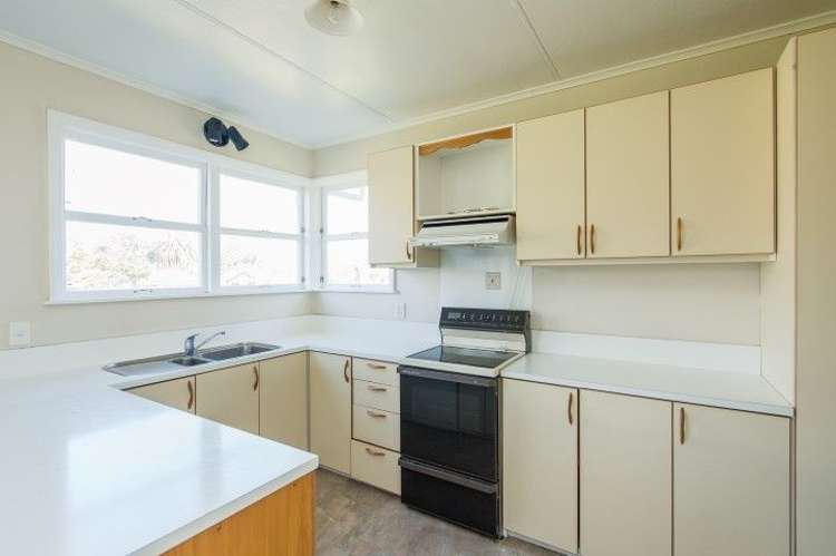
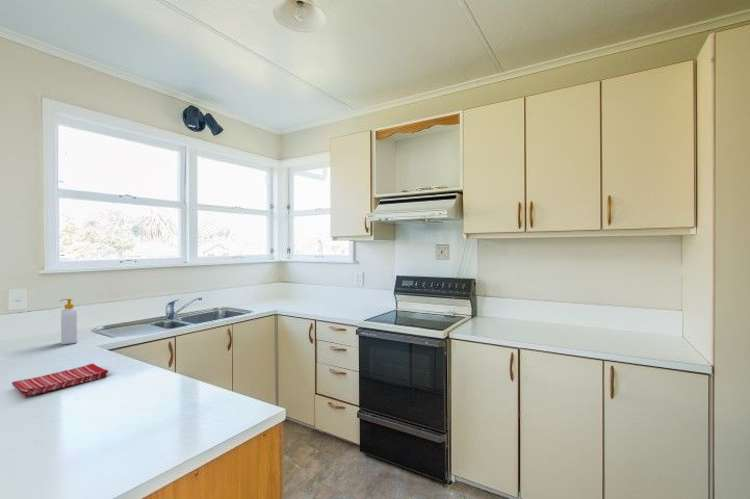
+ dish towel [11,363,109,398]
+ soap bottle [59,298,78,346]
